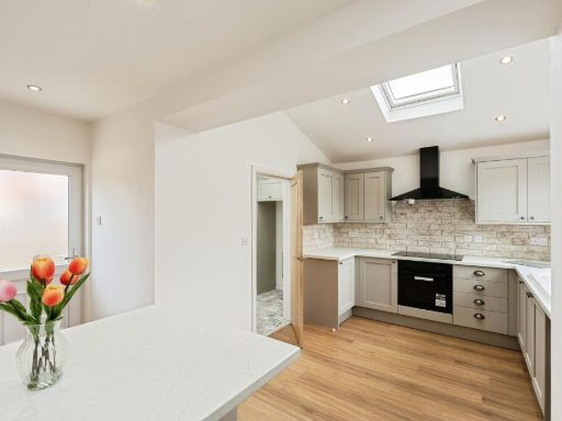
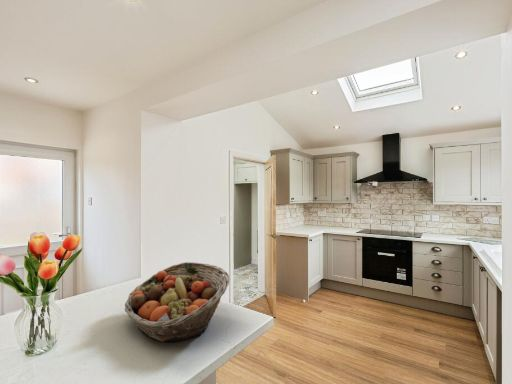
+ fruit basket [124,261,231,343]
